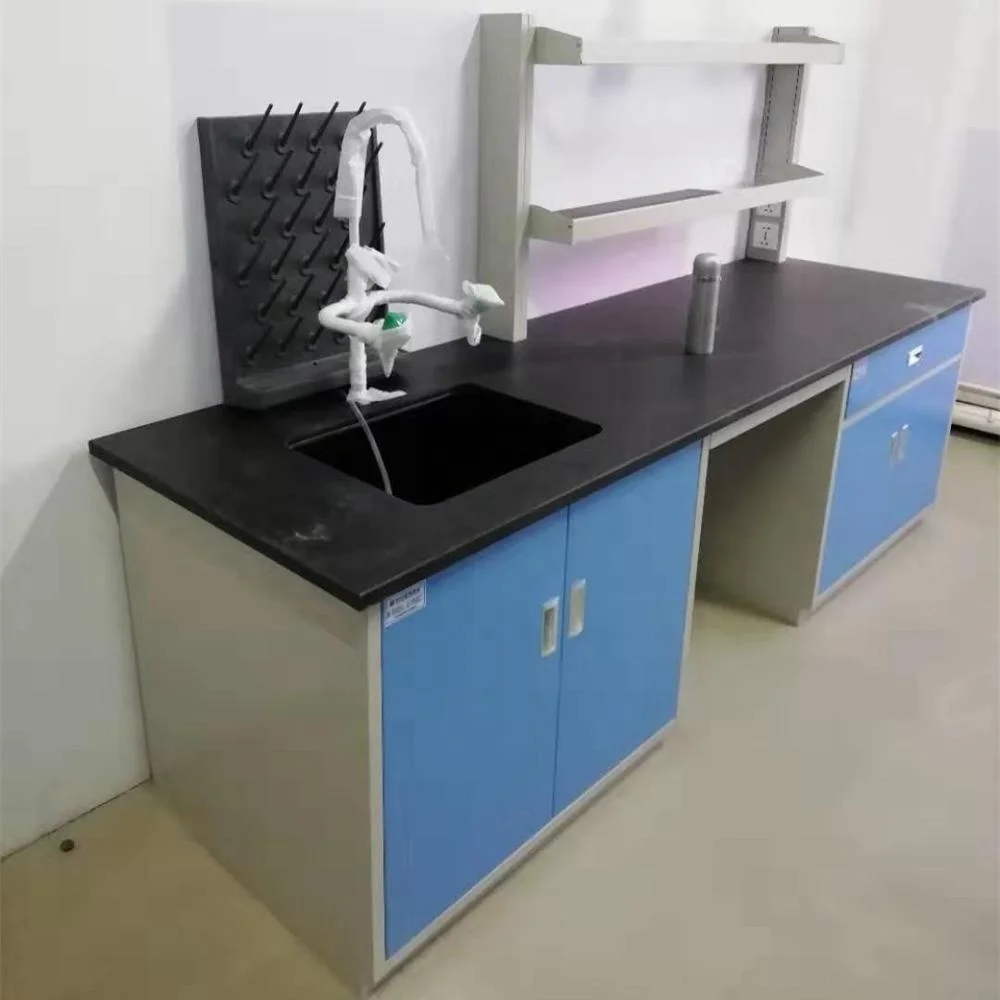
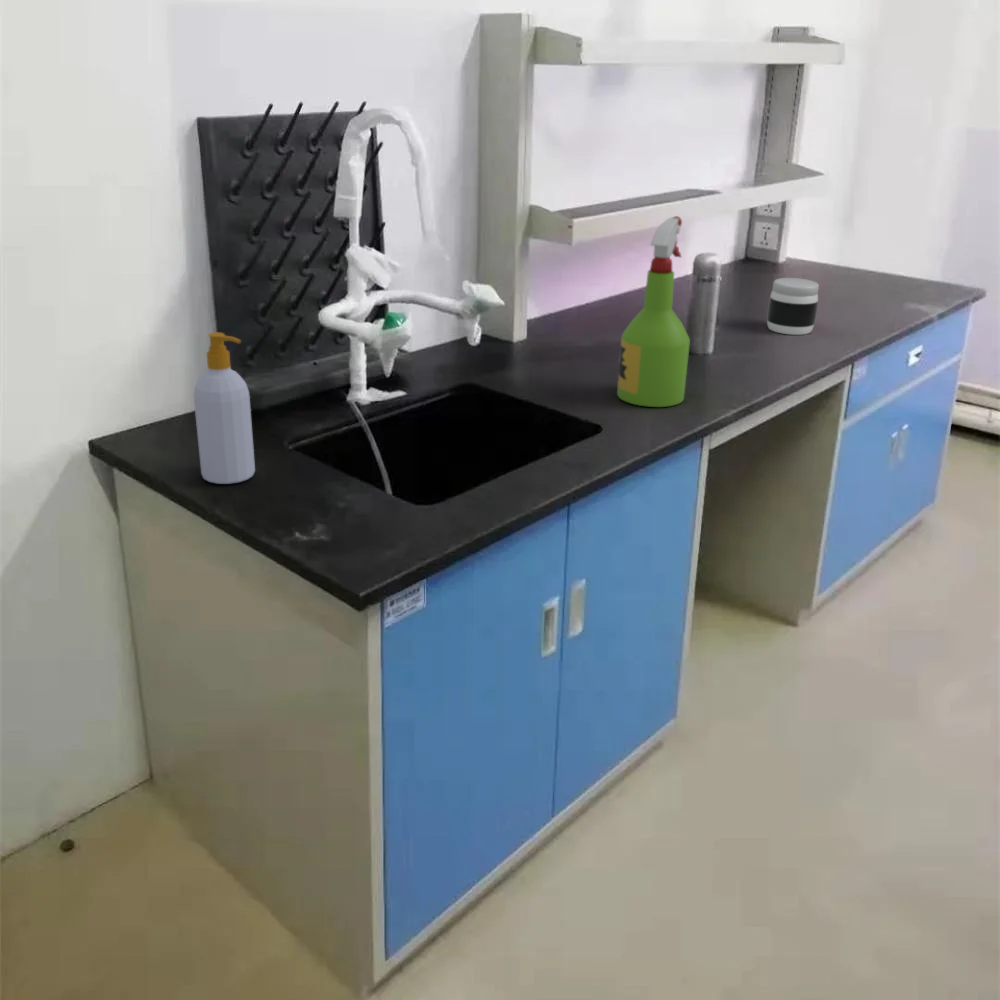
+ jar [766,277,820,336]
+ soap bottle [193,331,256,485]
+ spray bottle [616,215,691,408]
